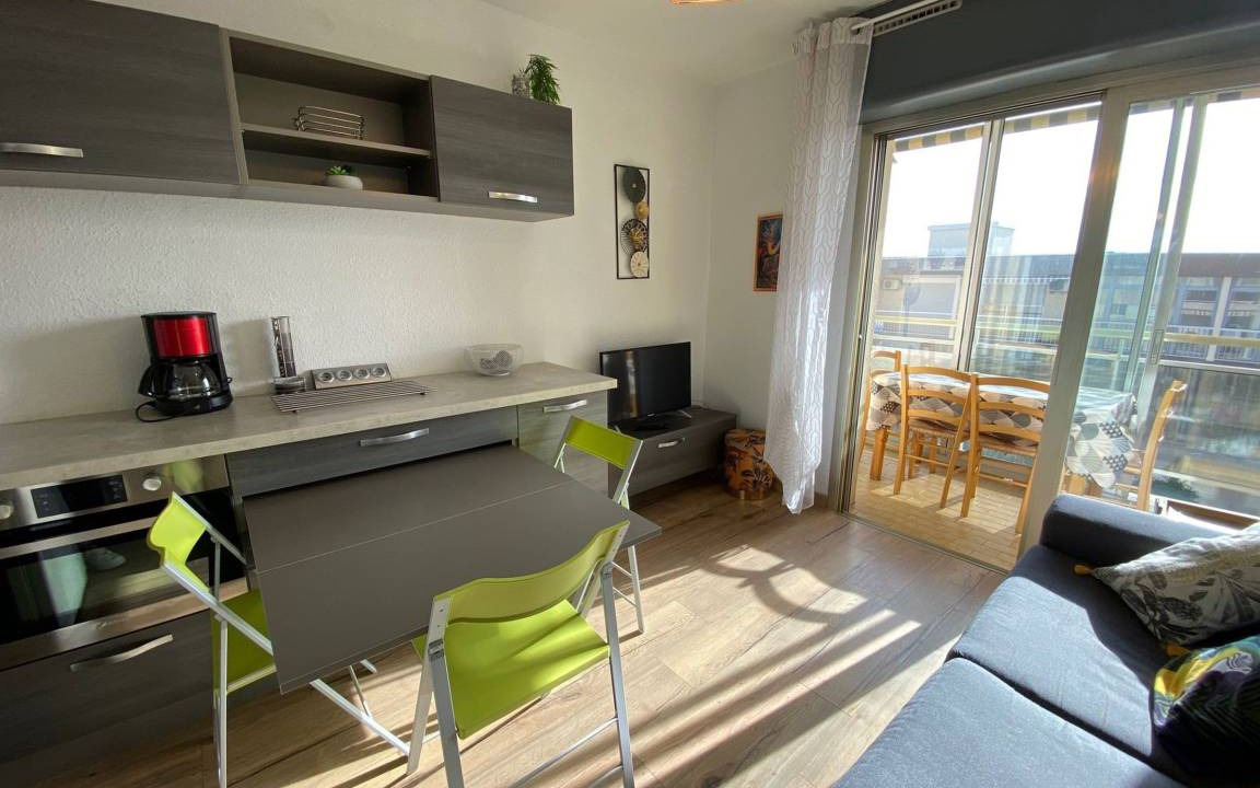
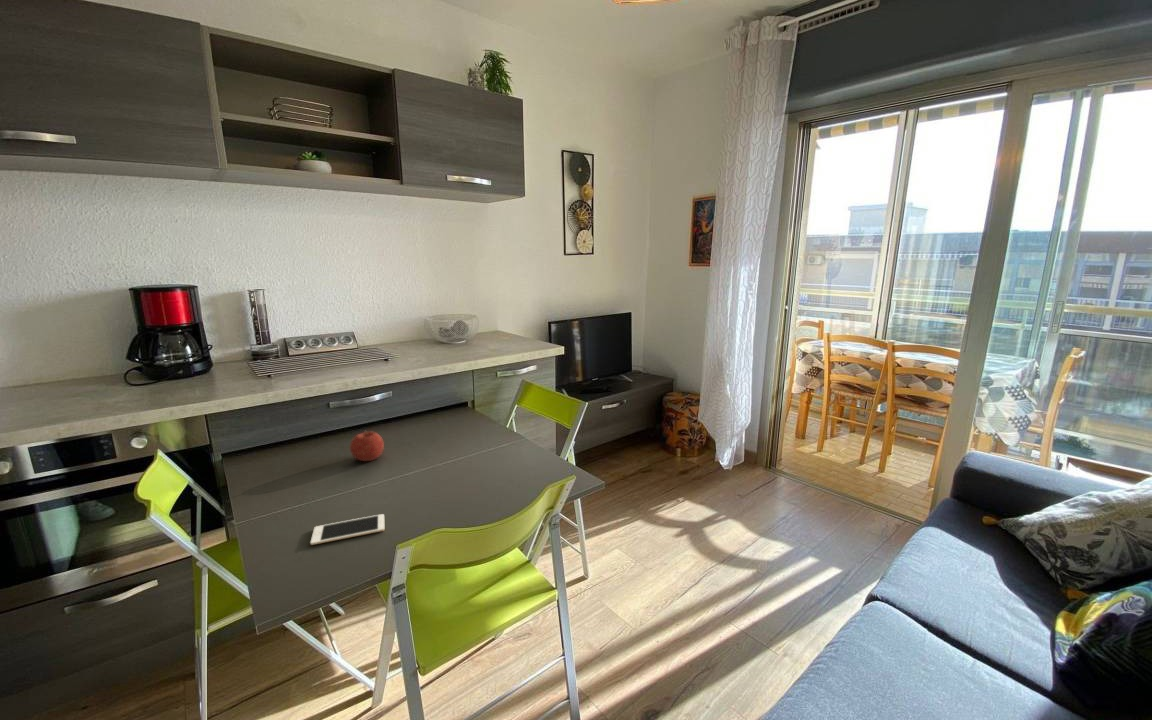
+ cell phone [309,513,385,546]
+ fruit [349,430,385,462]
